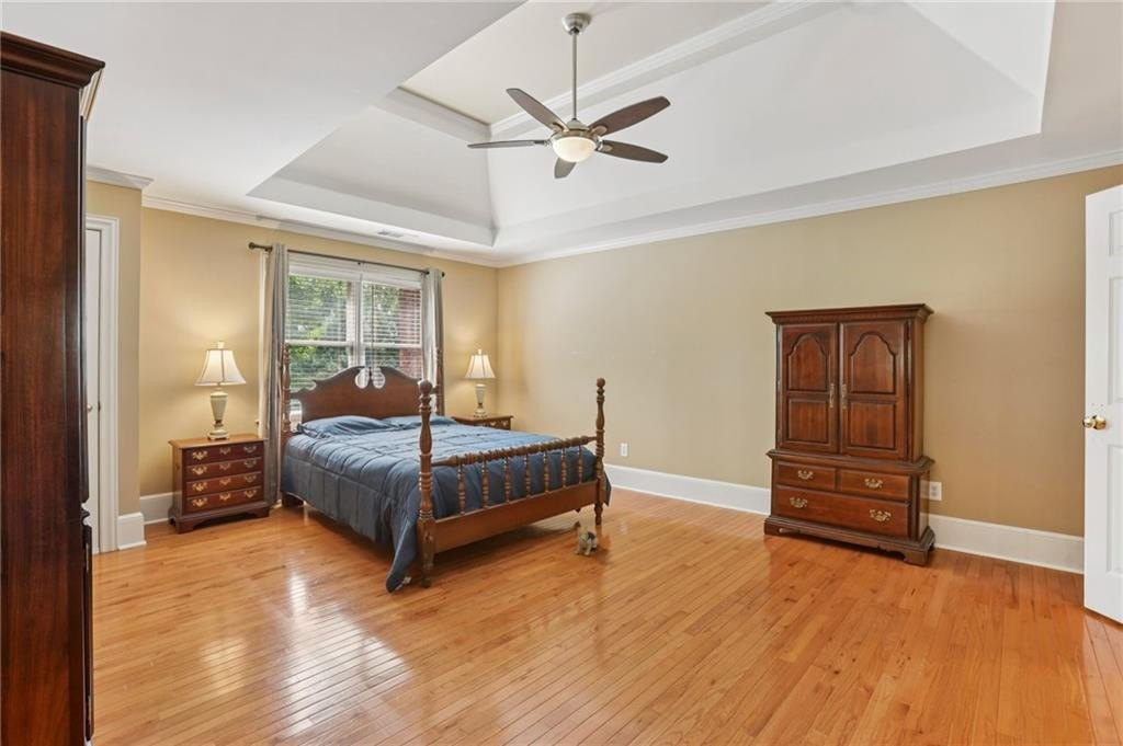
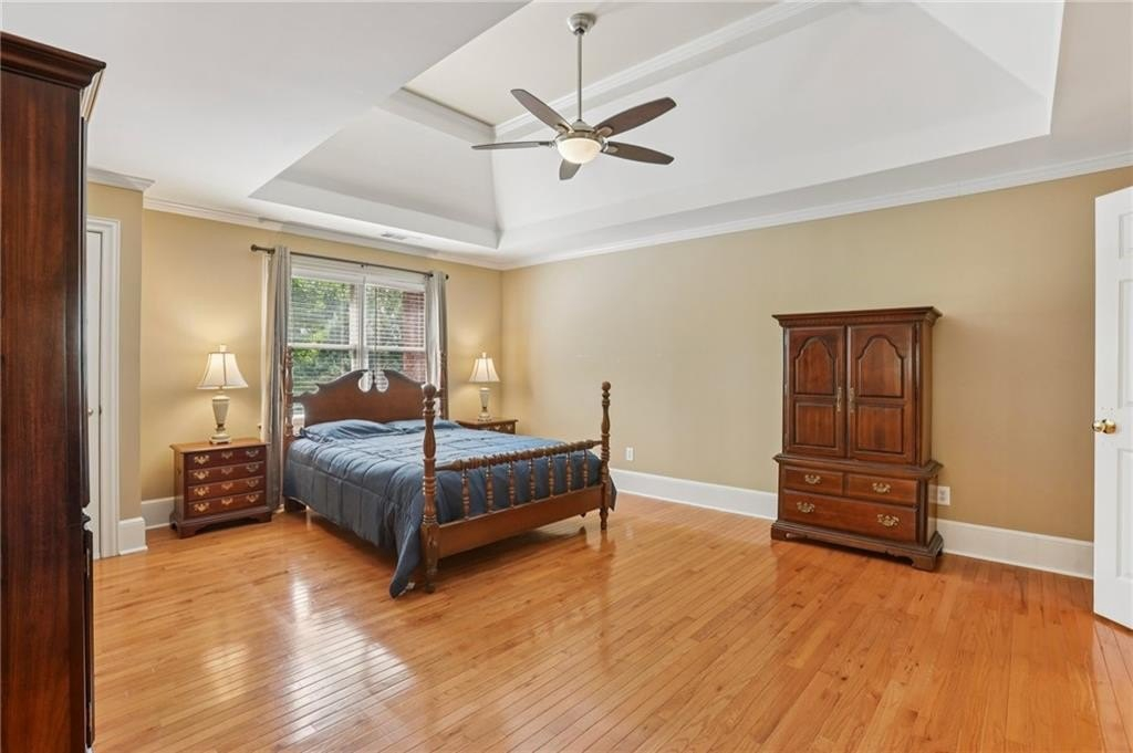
- plush toy [574,524,600,556]
